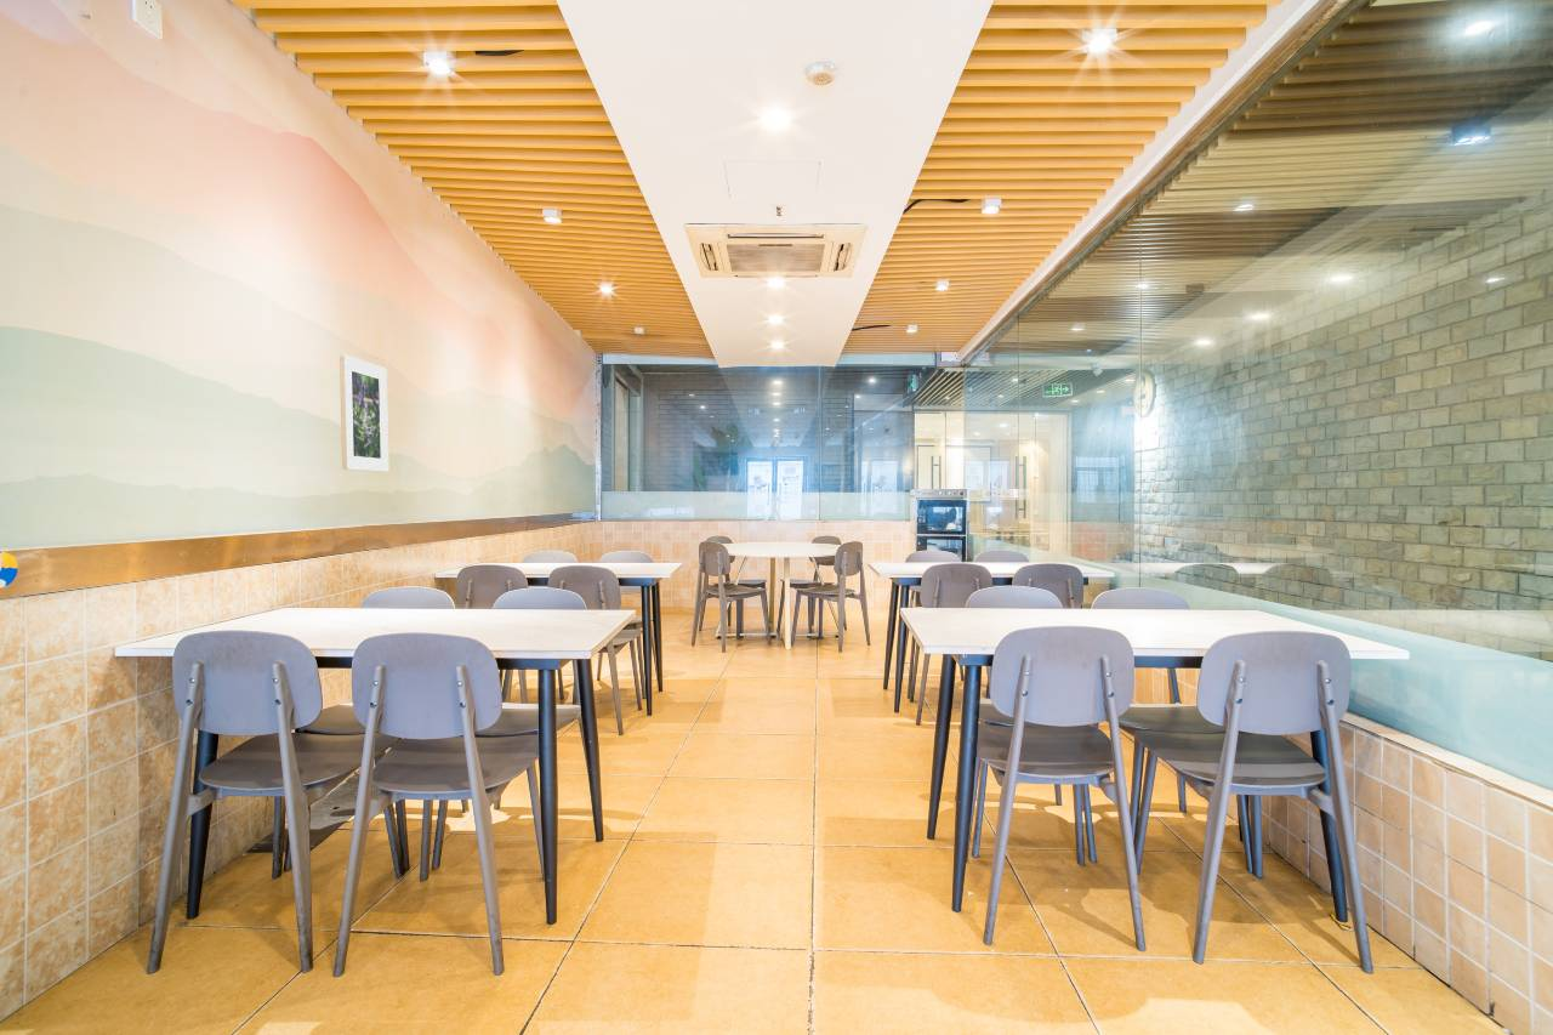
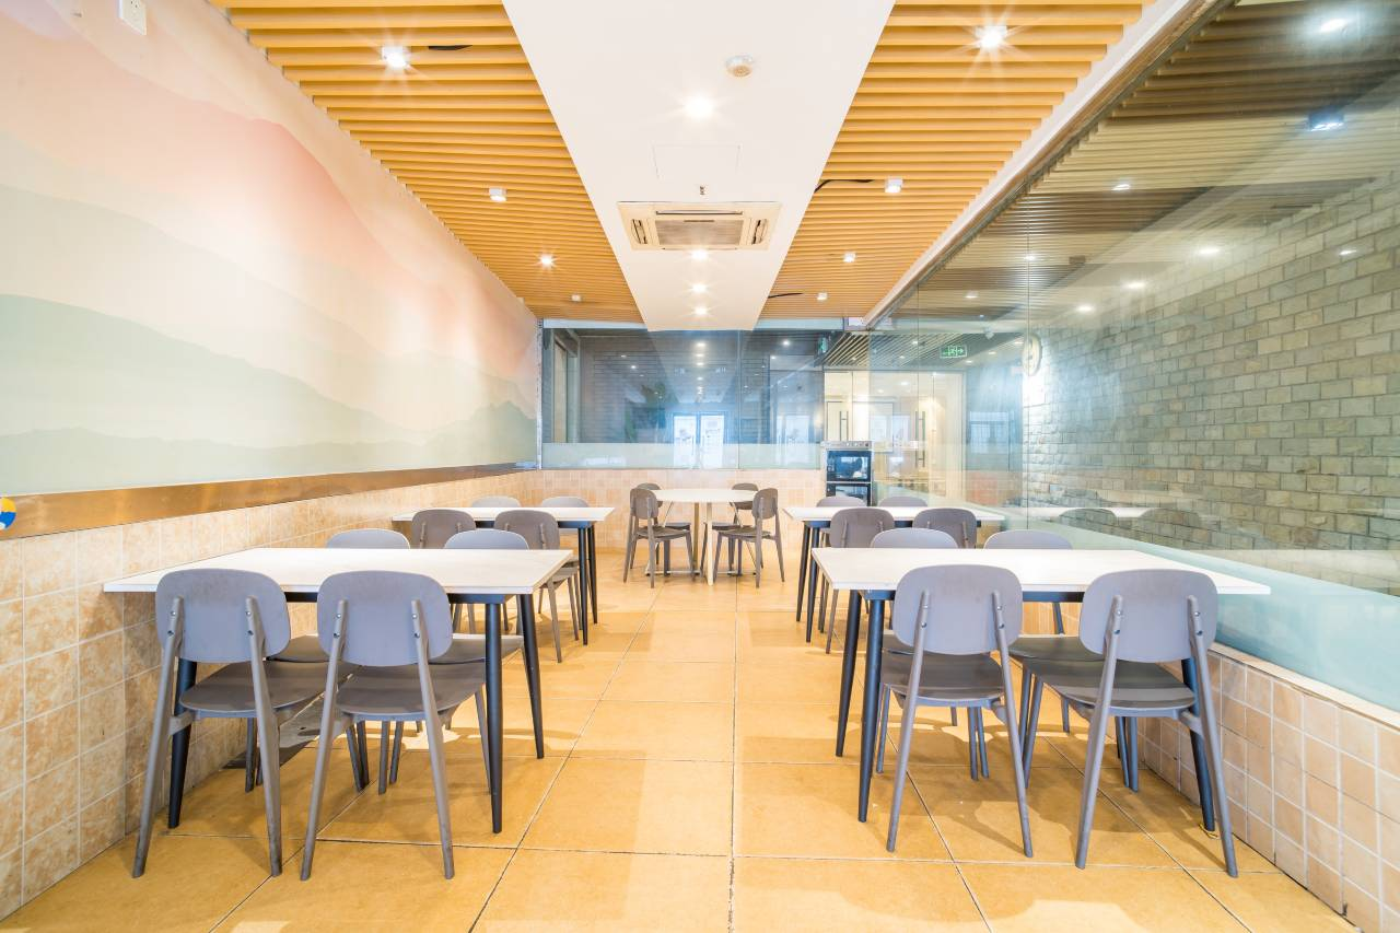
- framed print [339,353,389,473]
